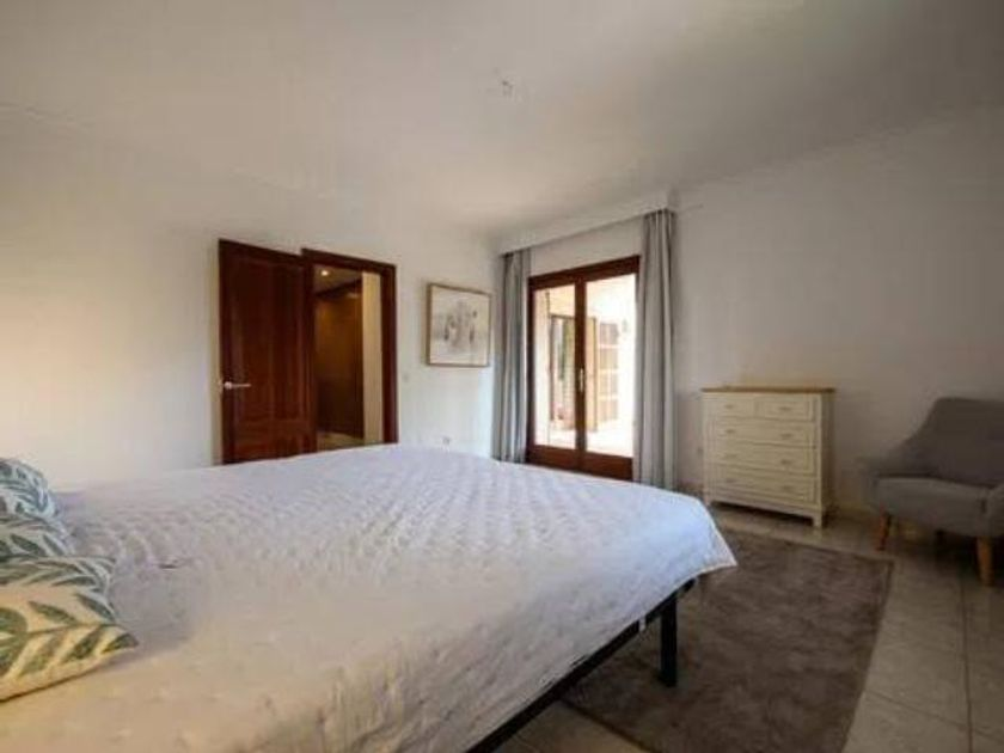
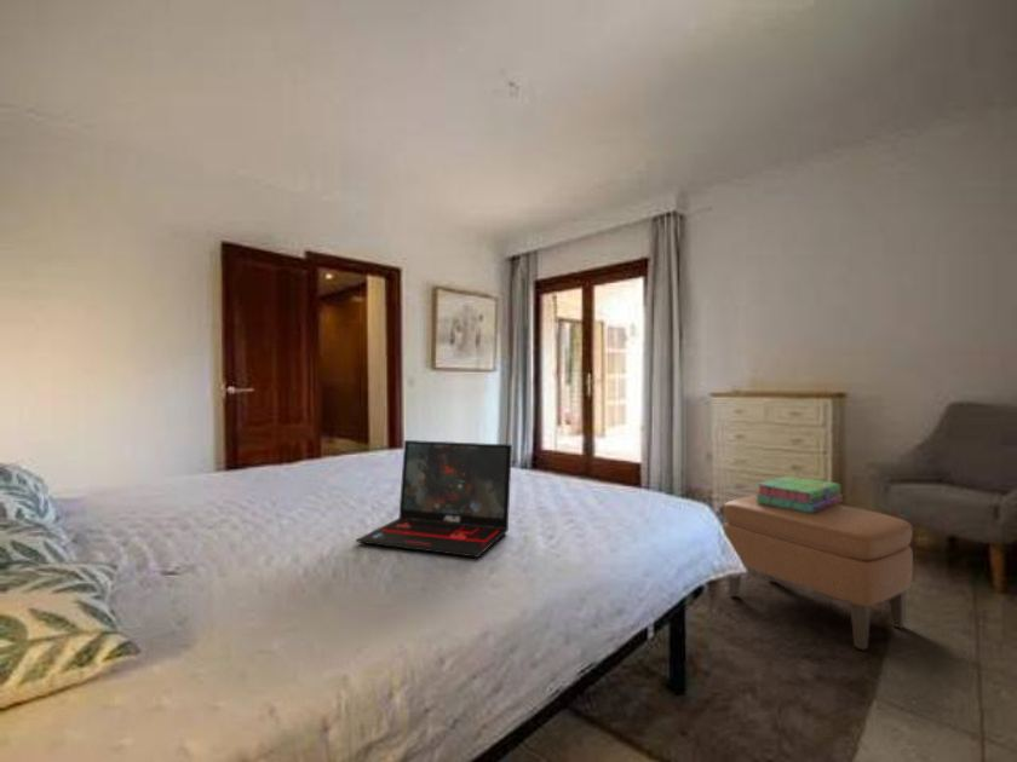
+ laptop [355,439,513,559]
+ stack of books [754,475,844,513]
+ ottoman [723,493,914,651]
